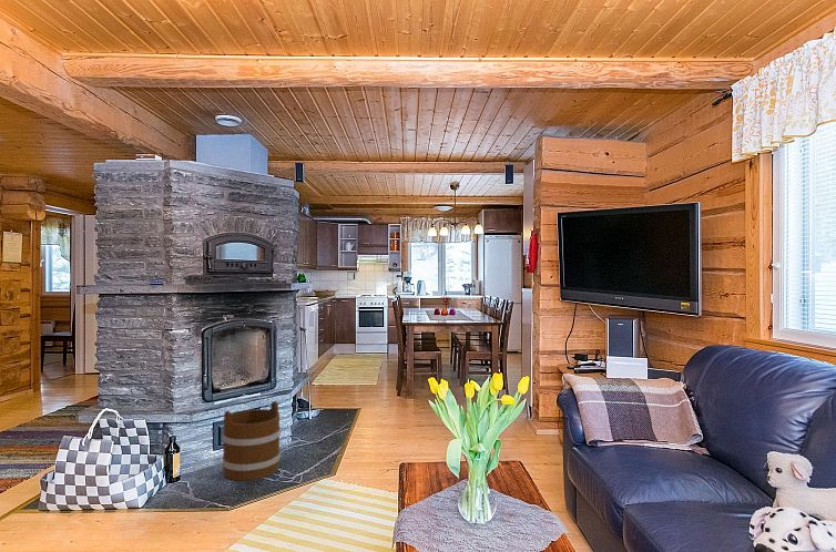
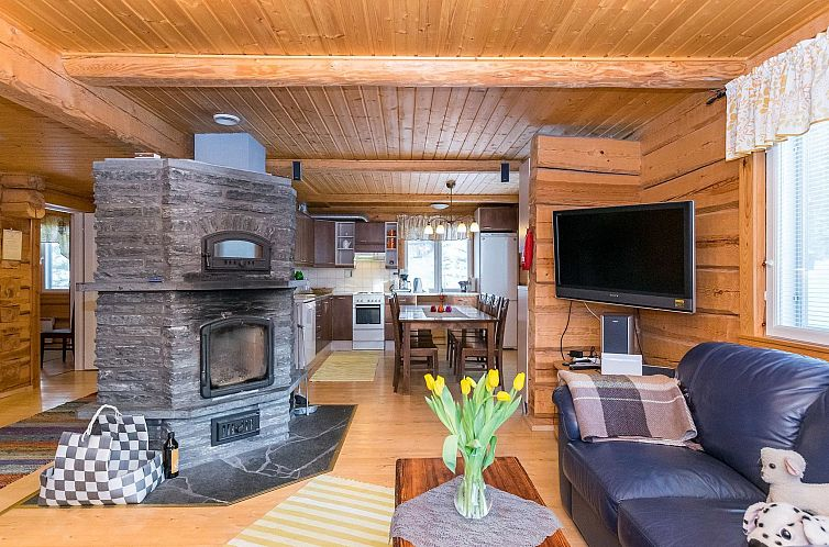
- bucket [222,400,282,482]
